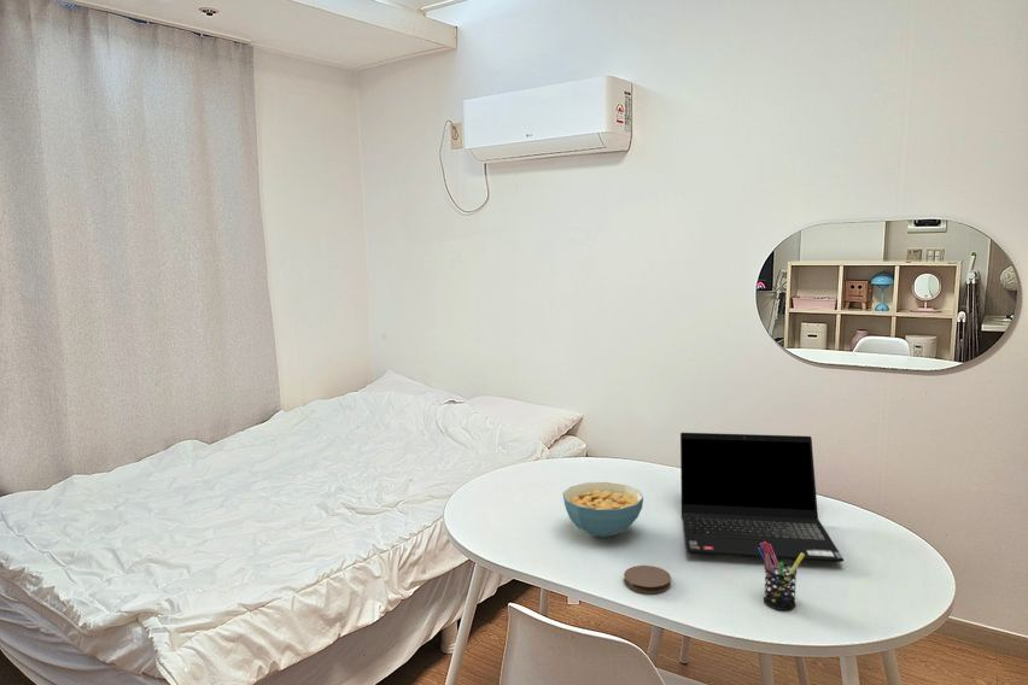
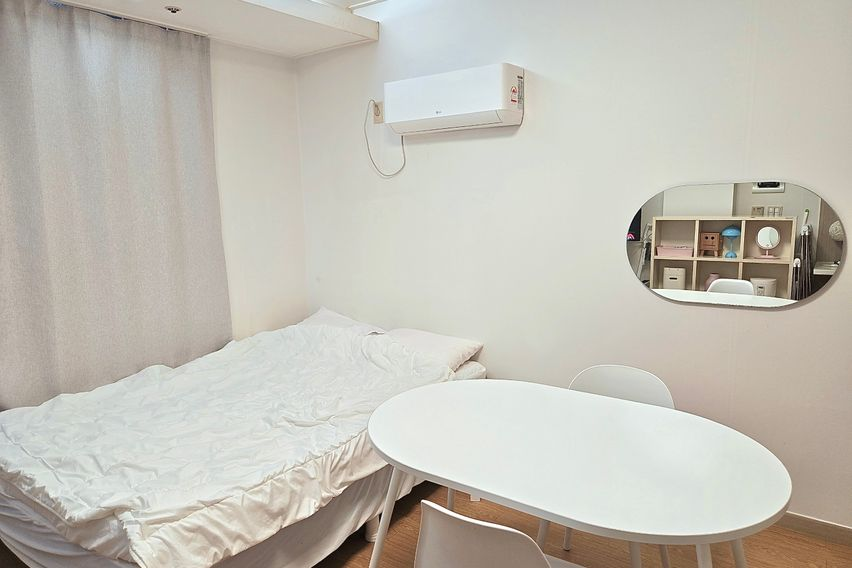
- pen holder [758,541,805,611]
- coaster [623,564,672,595]
- cereal bowl [562,481,644,539]
- laptop computer [679,432,845,563]
